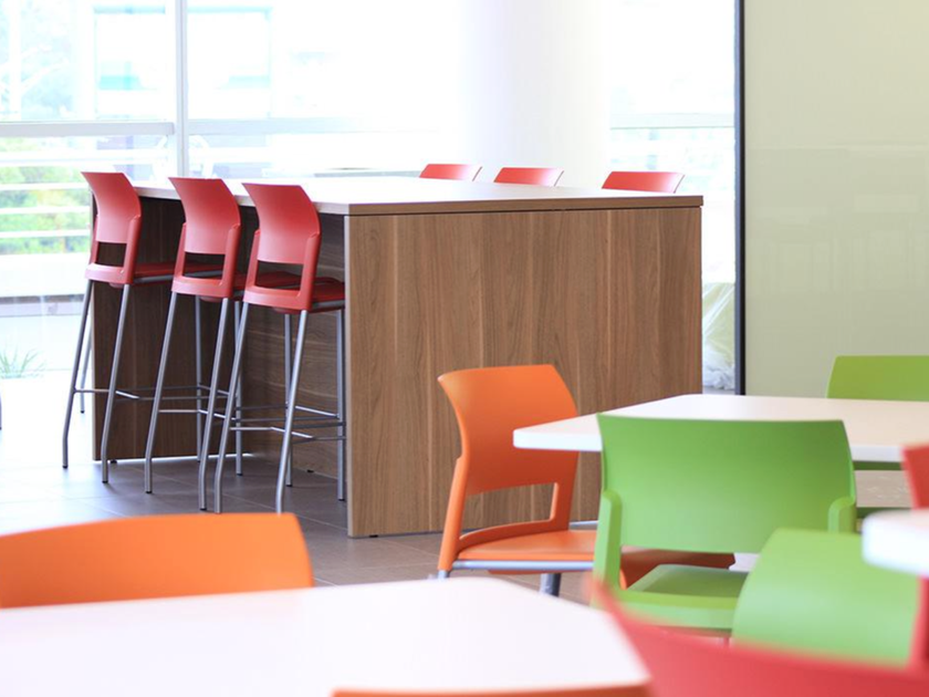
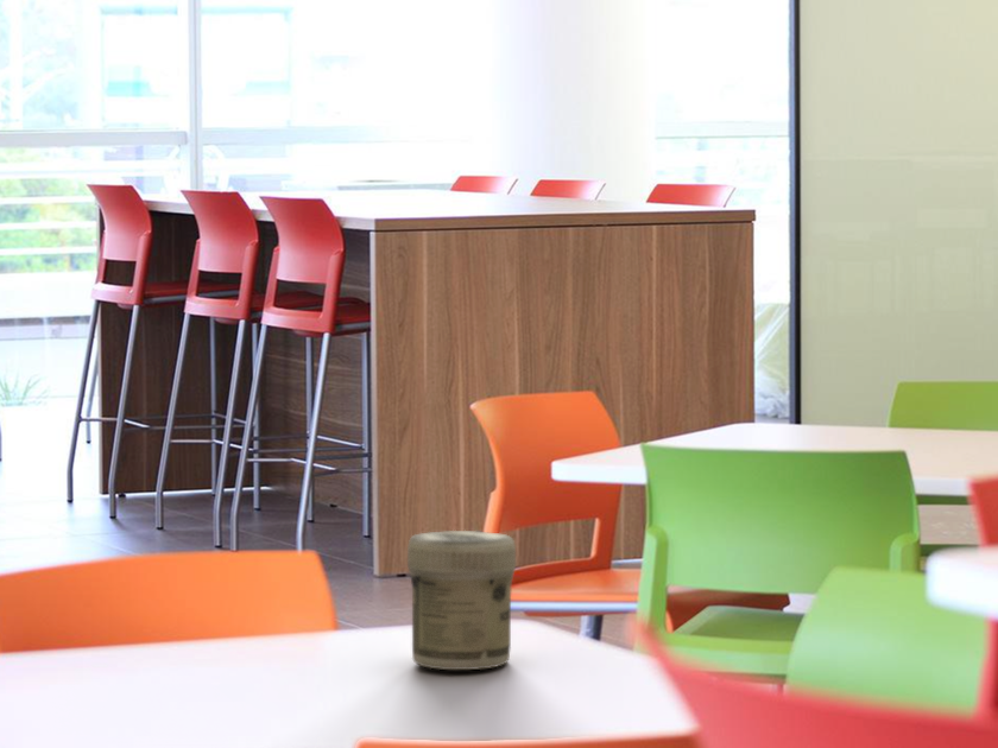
+ jar [406,530,517,671]
